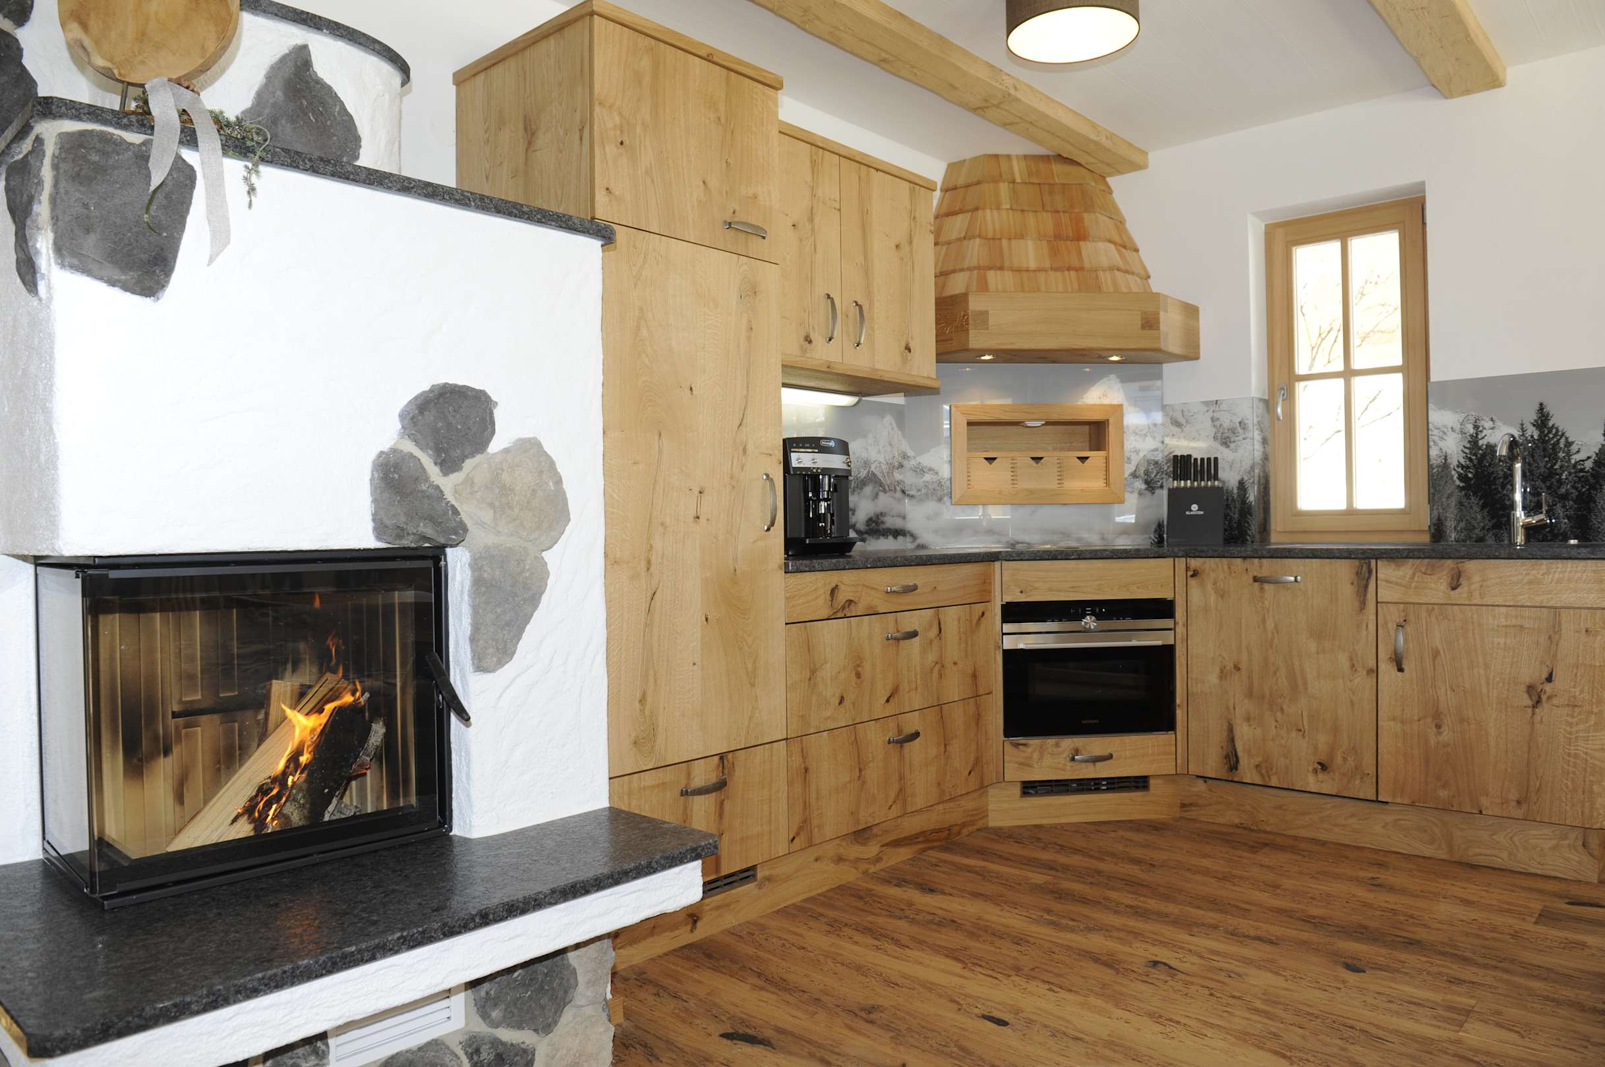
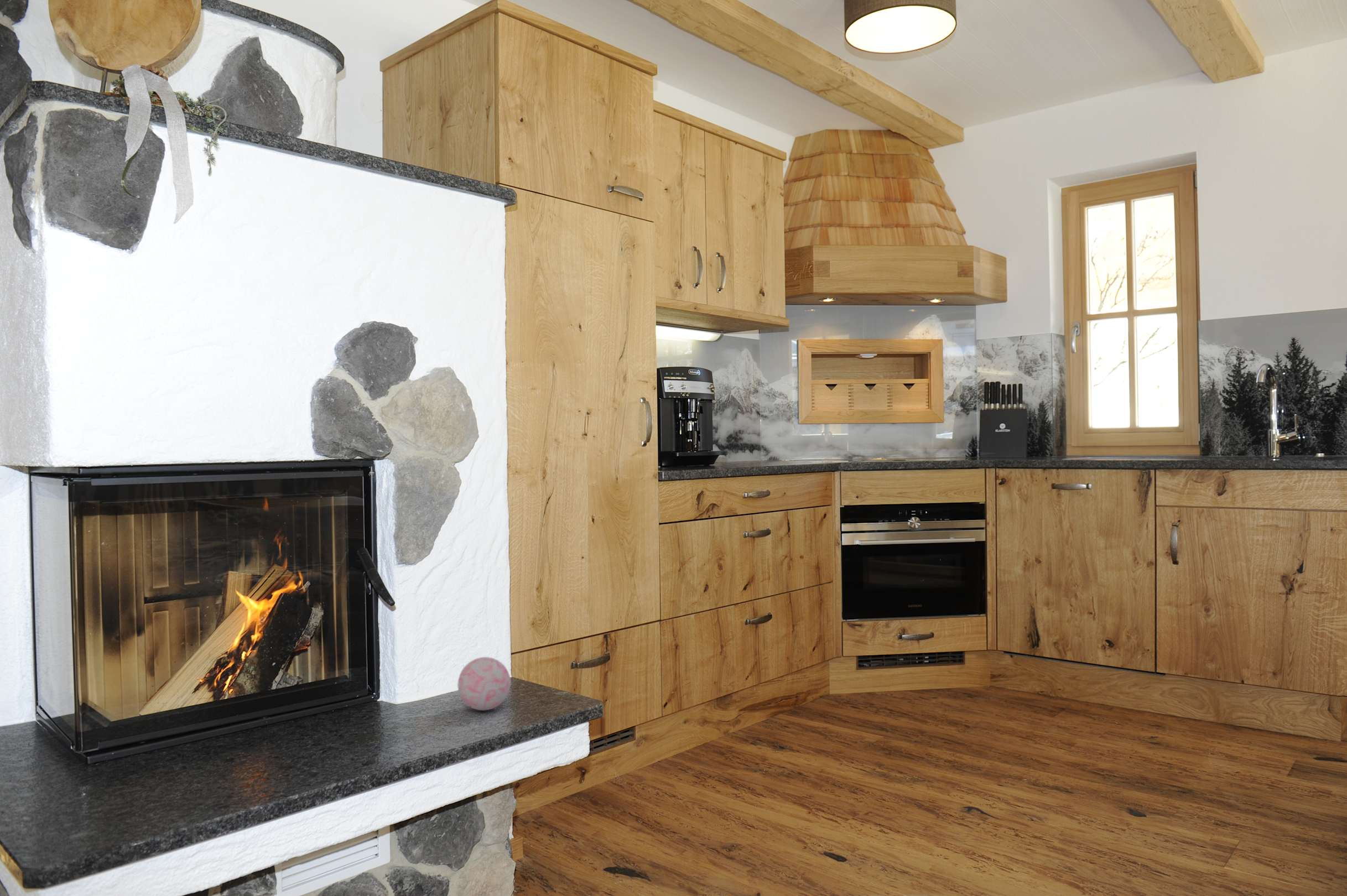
+ decorative ball [457,657,511,711]
